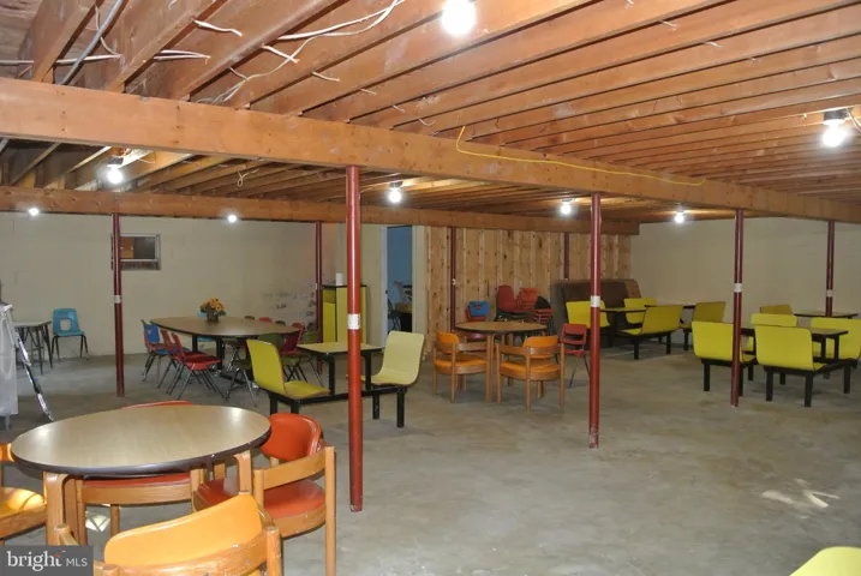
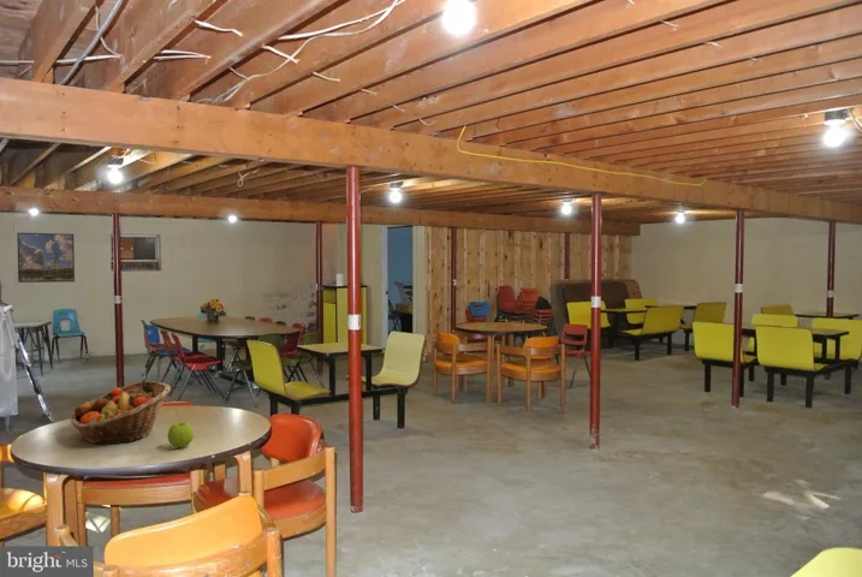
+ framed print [16,232,76,284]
+ fruit basket [69,380,172,445]
+ apple [167,421,195,448]
